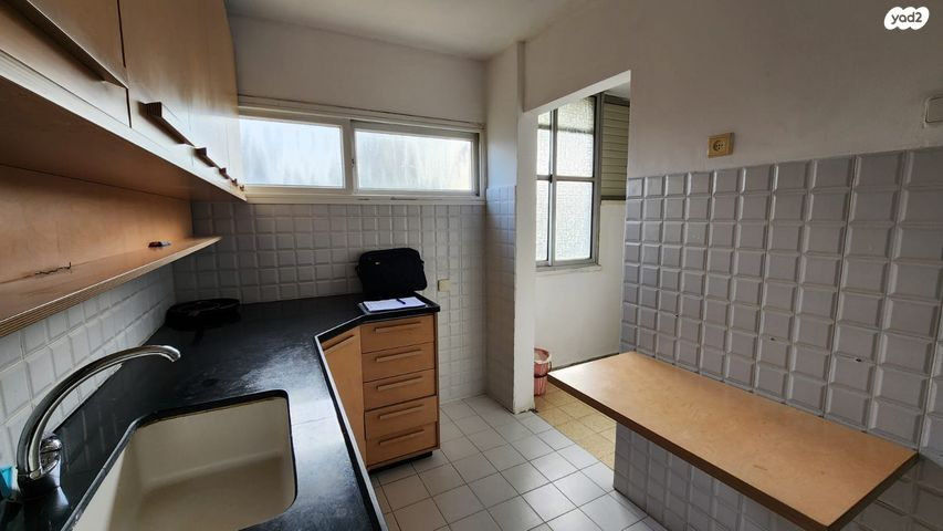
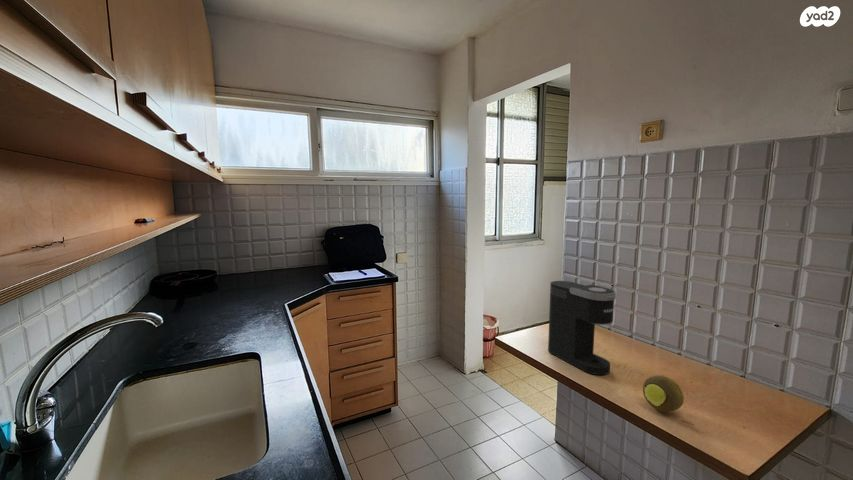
+ coffee maker [547,280,617,376]
+ fruit [642,374,685,413]
